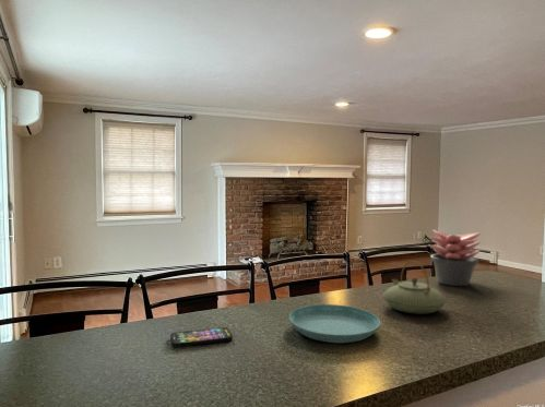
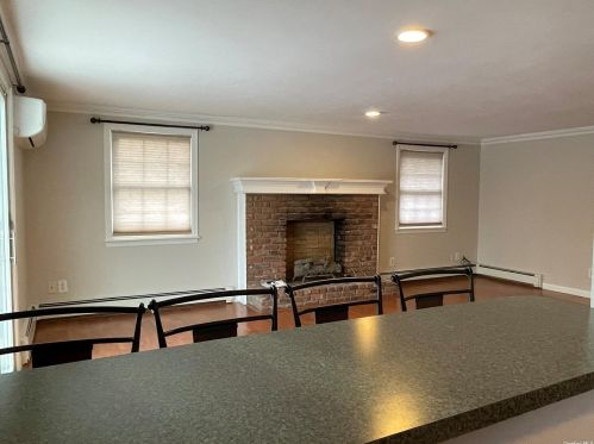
- smartphone [169,326,234,348]
- teapot [381,260,448,315]
- succulent plant [427,229,482,287]
- saucer [288,303,381,344]
